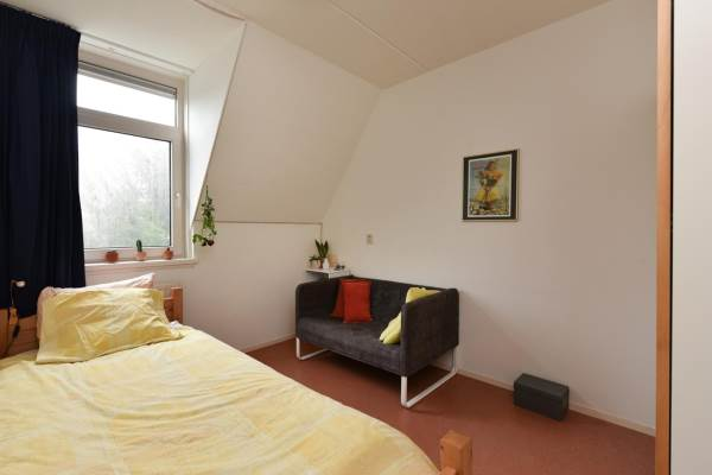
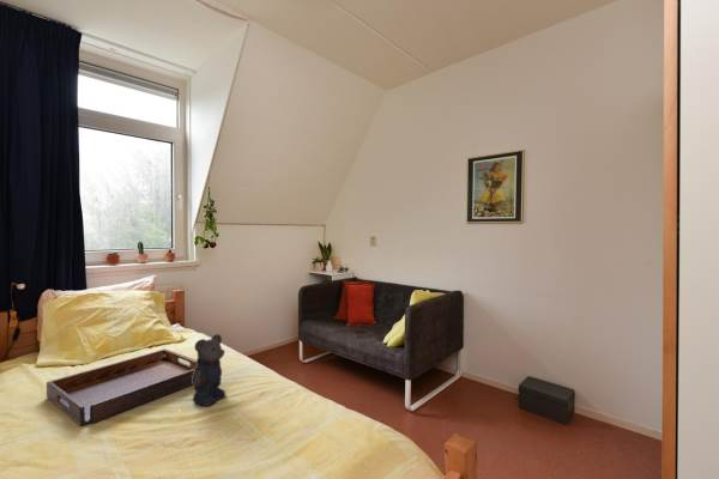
+ serving tray [46,348,197,426]
+ bear [191,333,226,407]
